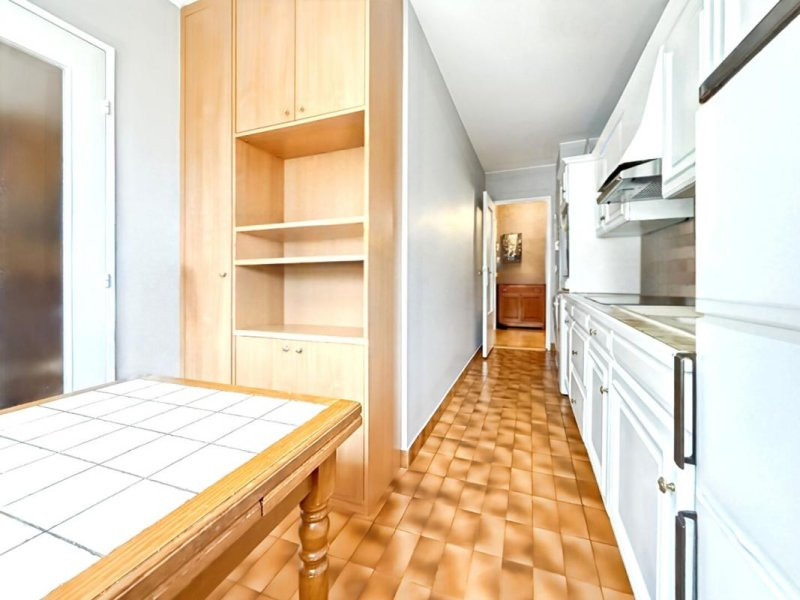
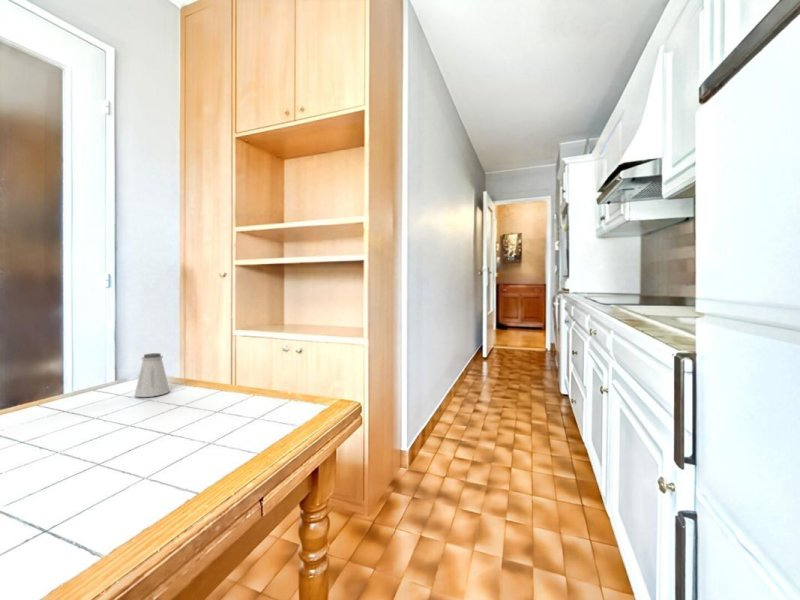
+ saltshaker [134,352,171,398]
